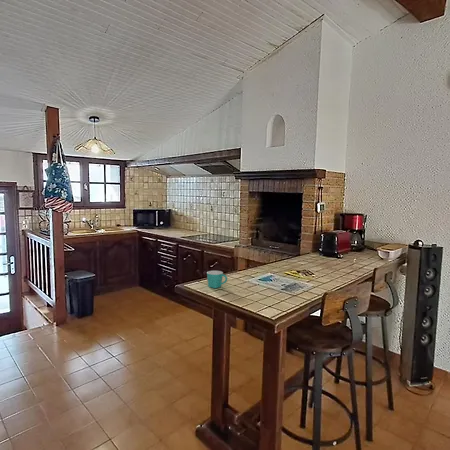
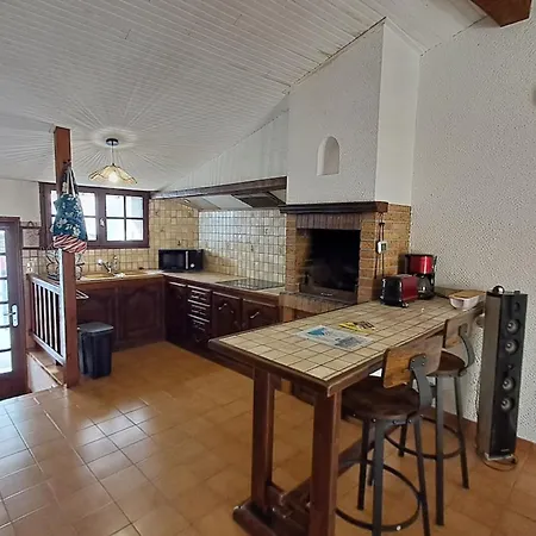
- mug [206,270,228,289]
